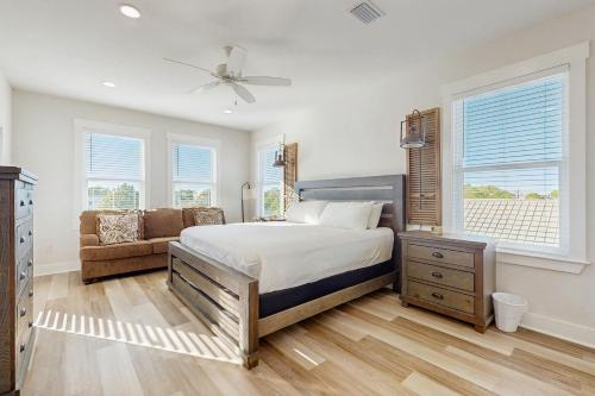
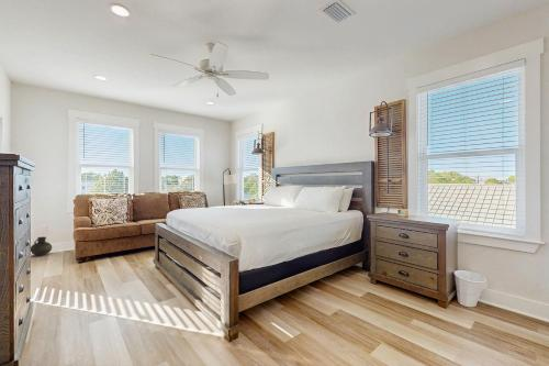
+ vase [30,235,53,257]
